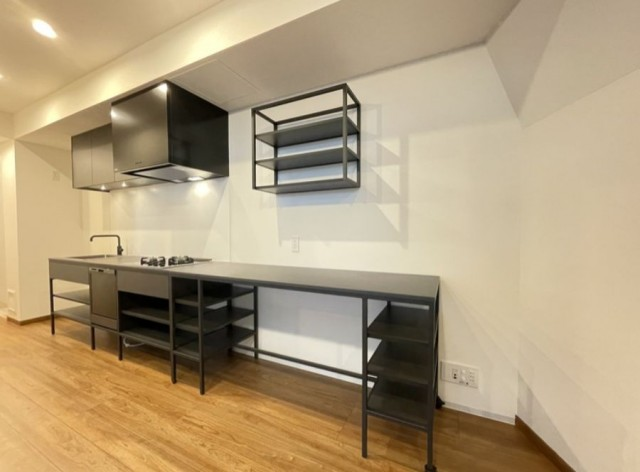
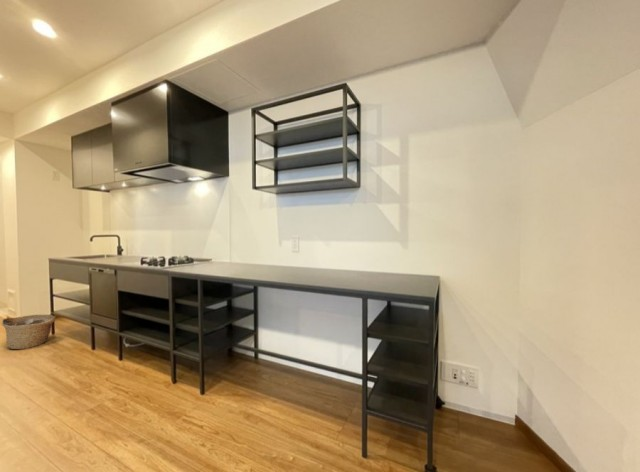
+ basket [1,314,56,350]
